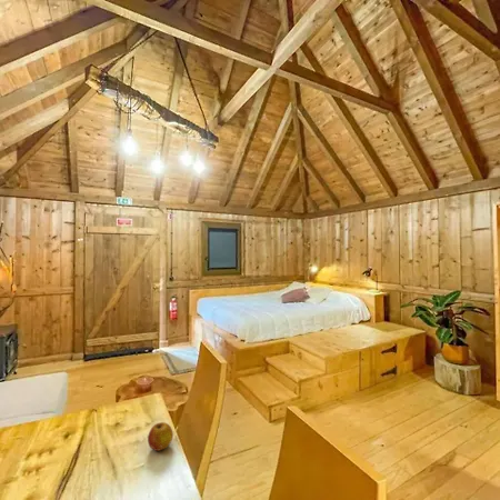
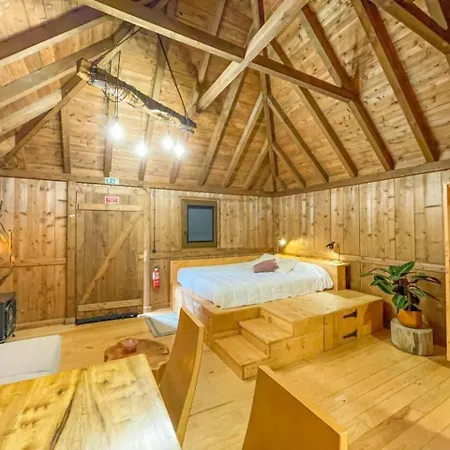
- fruit [147,421,174,452]
